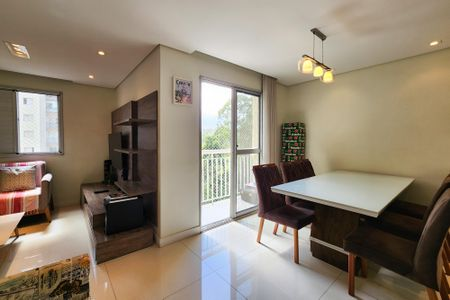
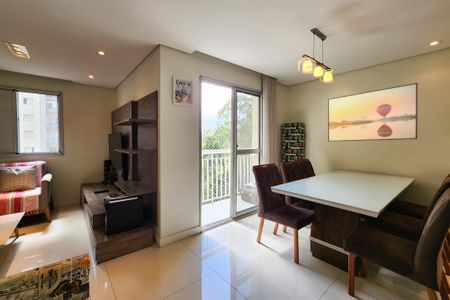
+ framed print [327,82,419,142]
